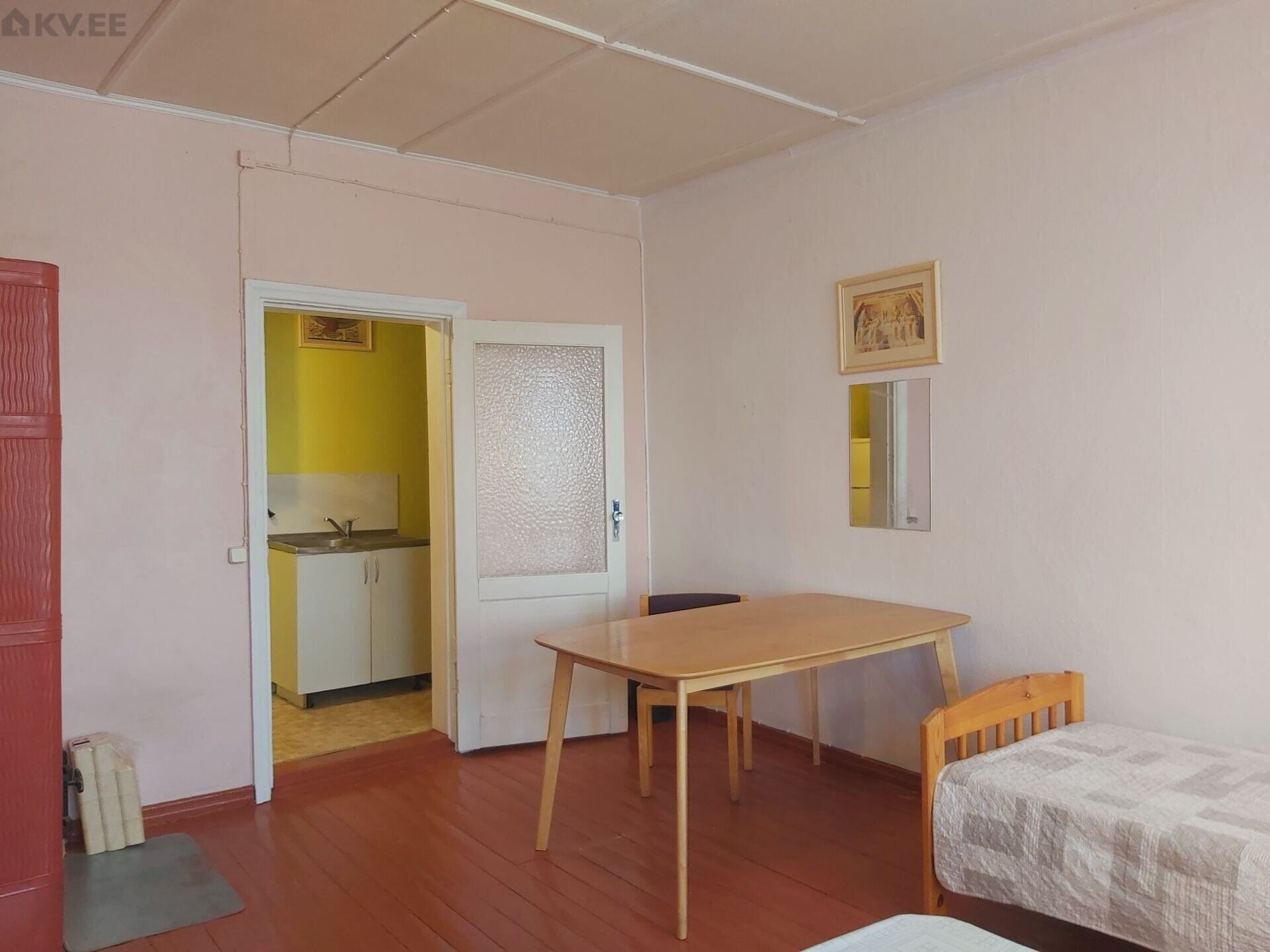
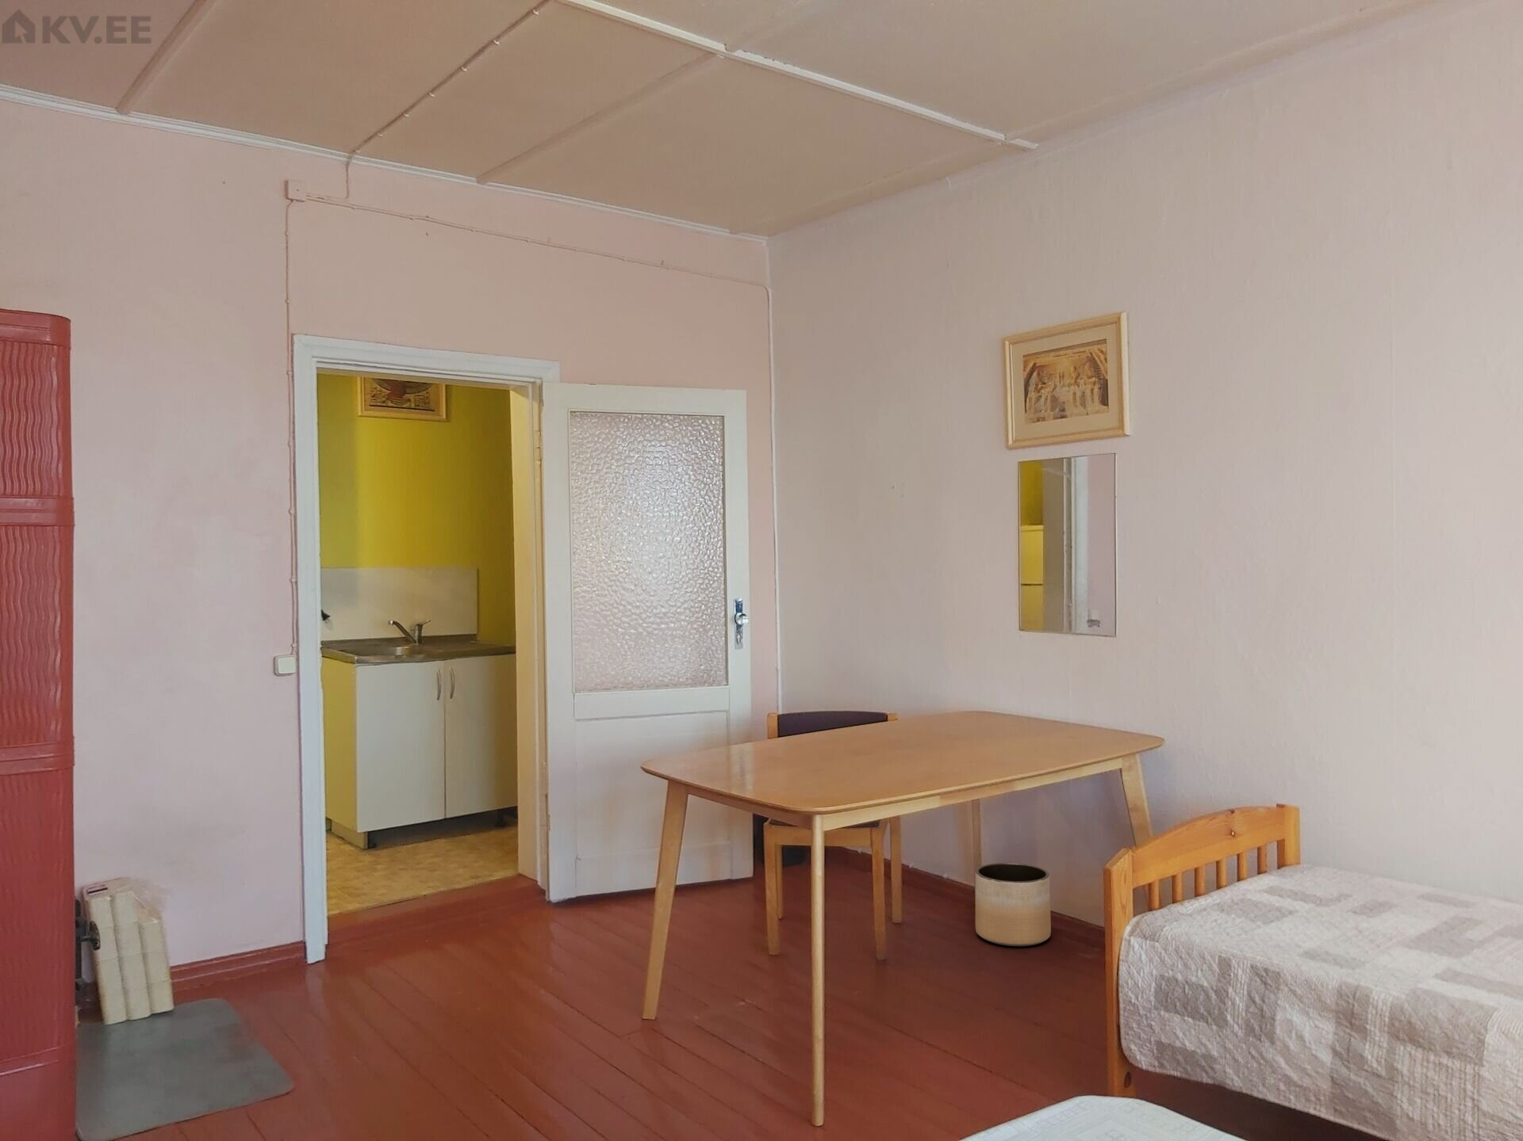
+ planter [975,862,1052,947]
